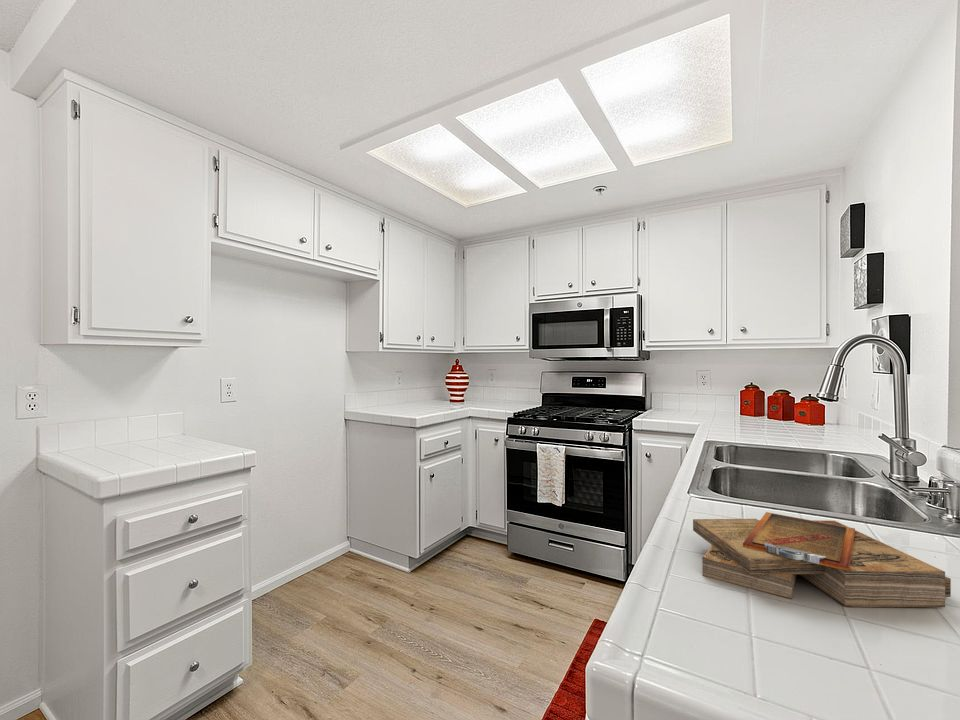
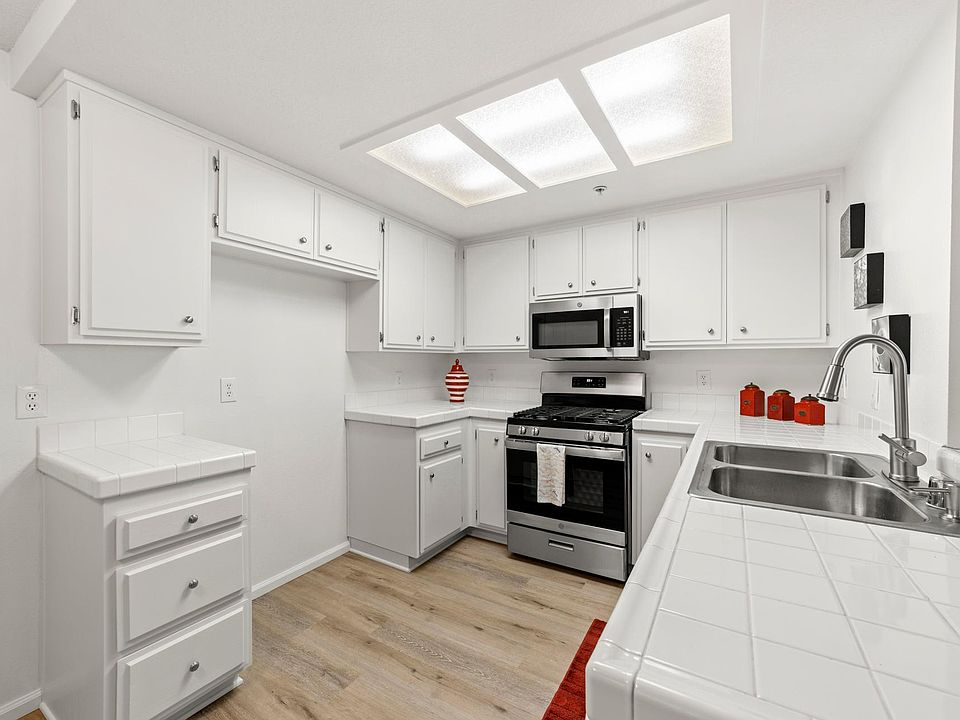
- clipboard [692,511,952,608]
